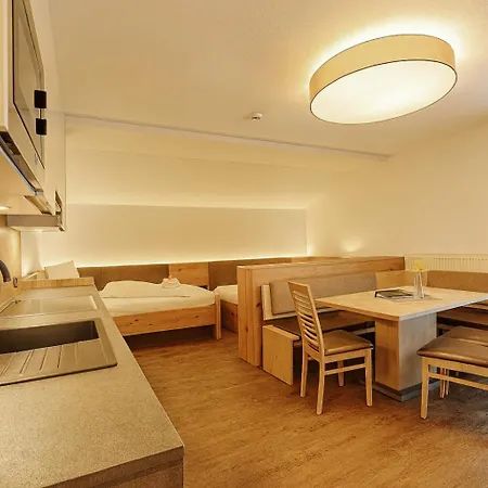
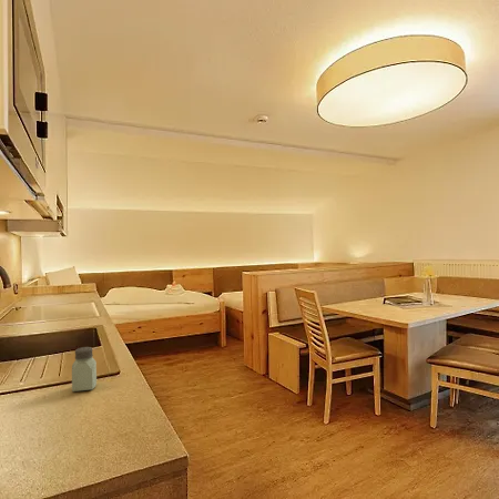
+ saltshaker [71,346,98,393]
